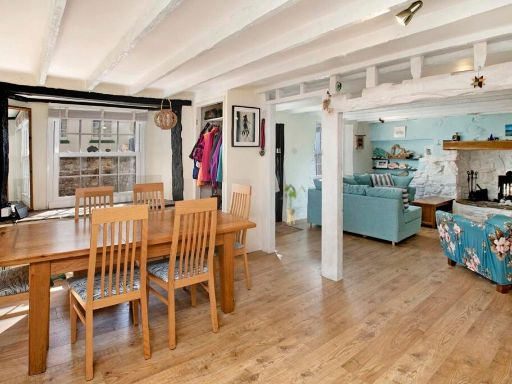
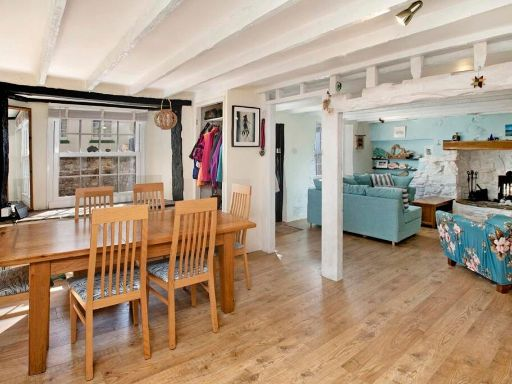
- house plant [279,183,306,226]
